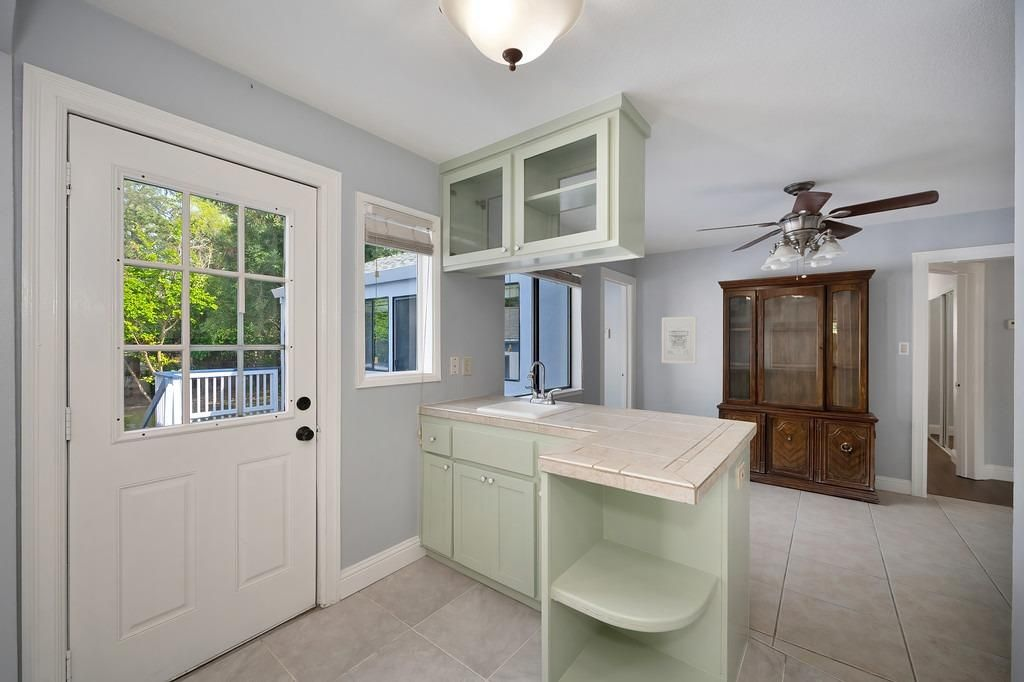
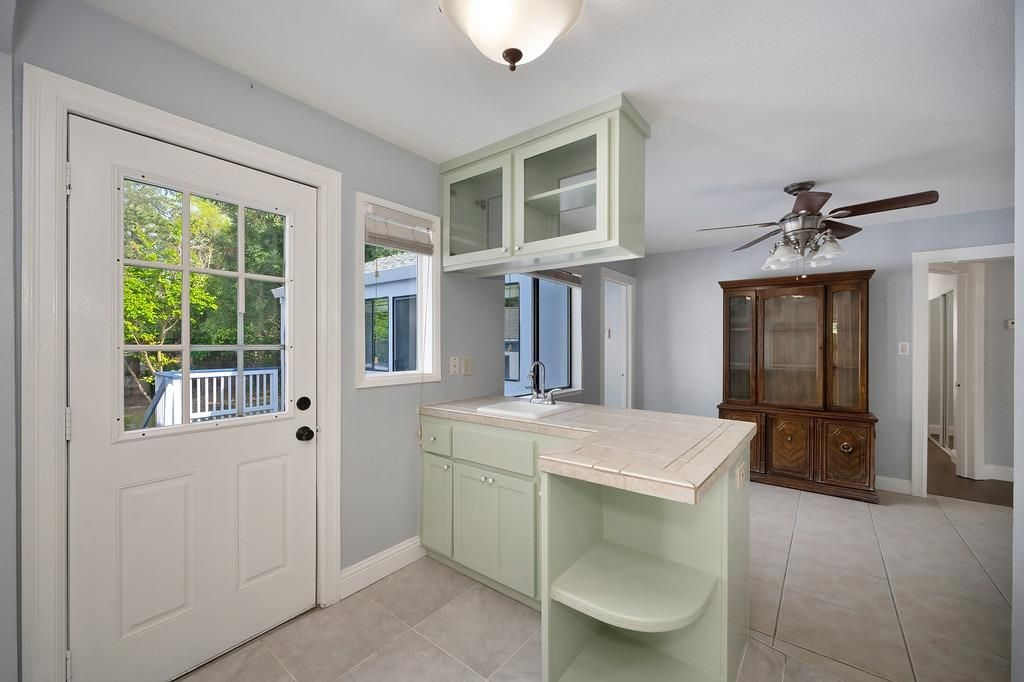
- wall art [661,316,697,365]
